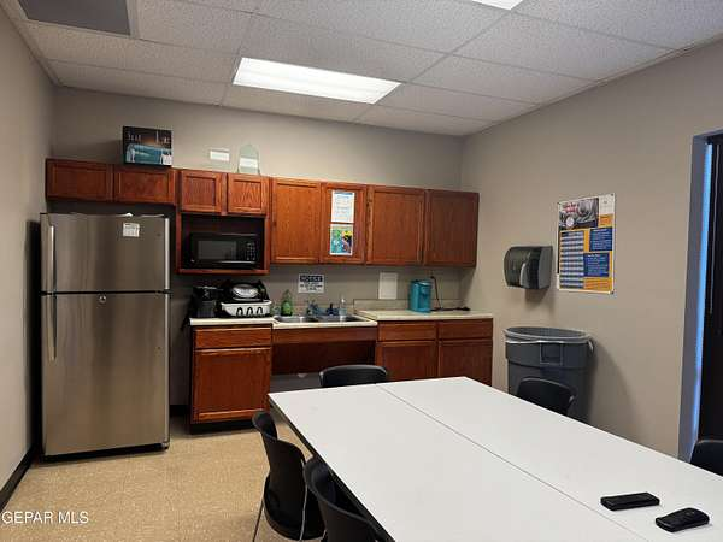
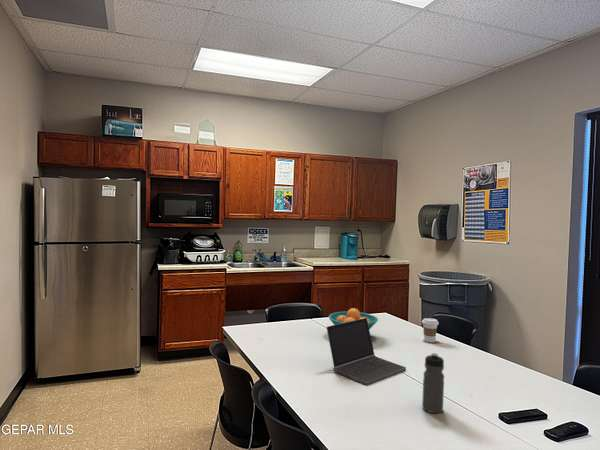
+ laptop computer [326,318,407,386]
+ coffee cup [421,317,440,343]
+ water bottle [421,352,445,414]
+ fruit bowl [328,307,379,330]
